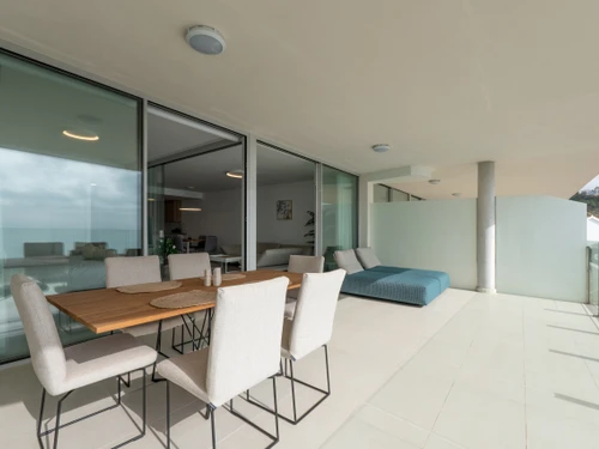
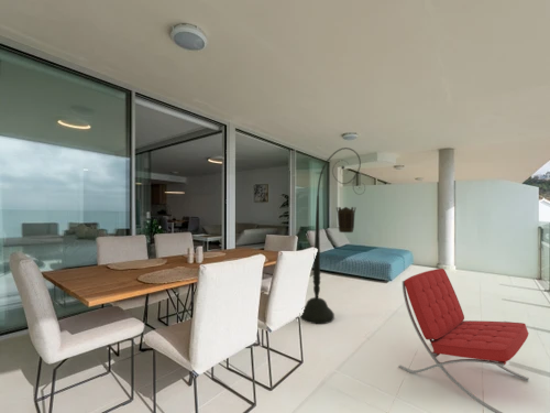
+ lounge chair [398,268,530,413]
+ floor lamp [299,146,366,325]
